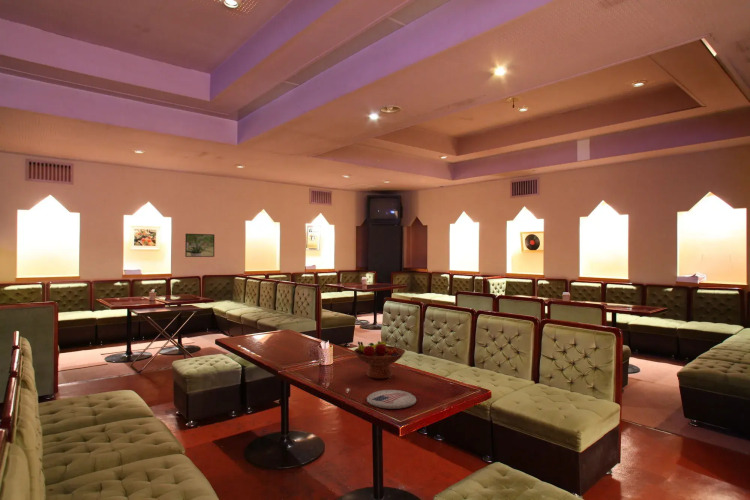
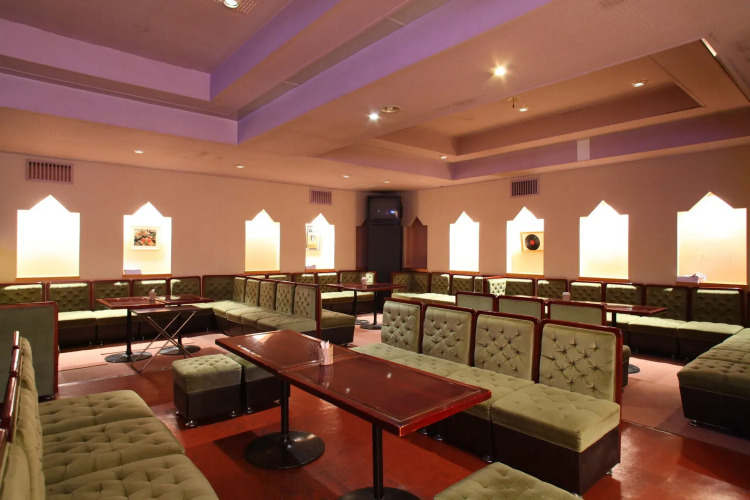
- fruit bowl [353,340,406,380]
- plate [366,389,417,410]
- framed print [184,233,215,258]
